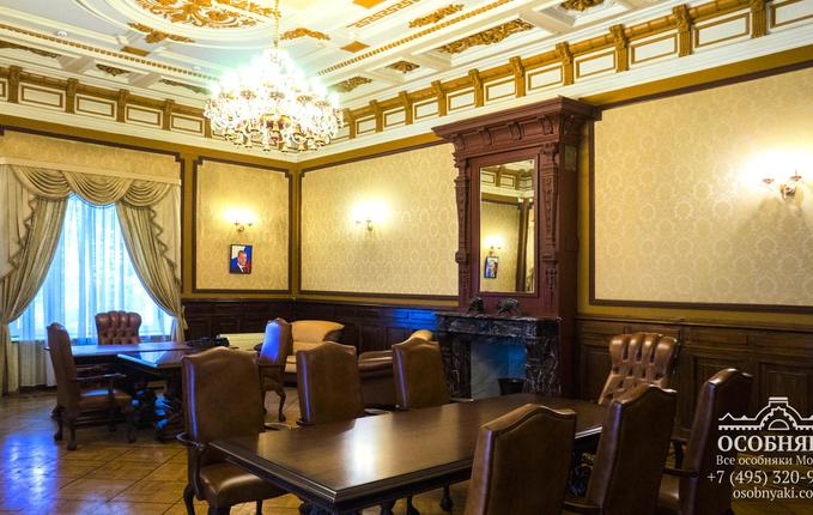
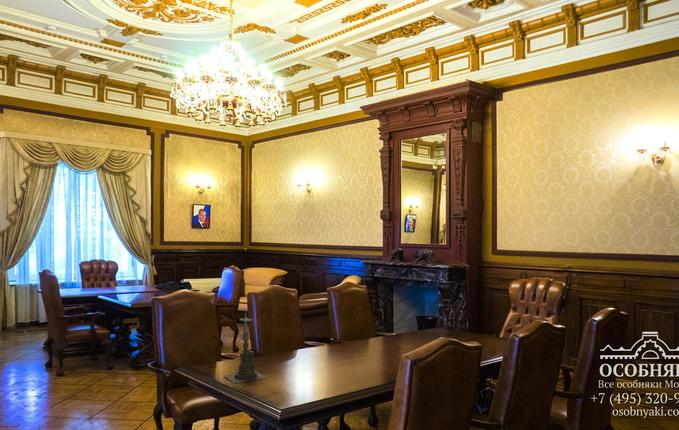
+ candle holder [223,310,268,384]
